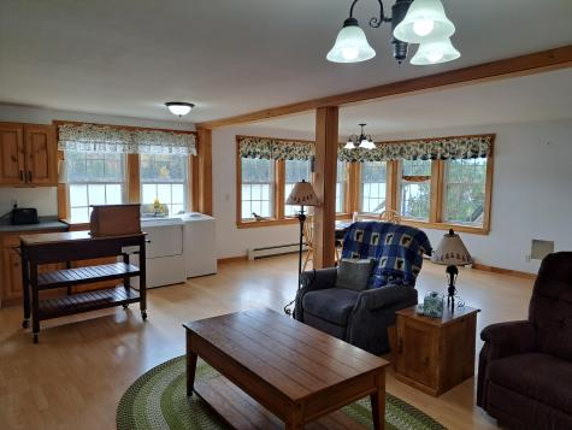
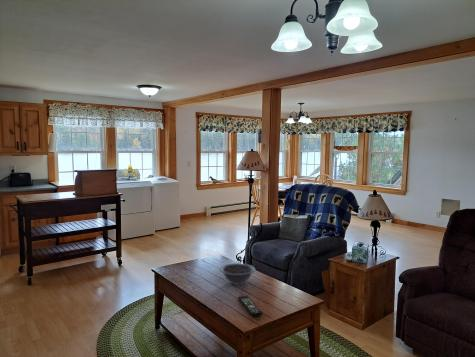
+ decorative bowl [219,262,256,286]
+ remote control [237,295,263,318]
